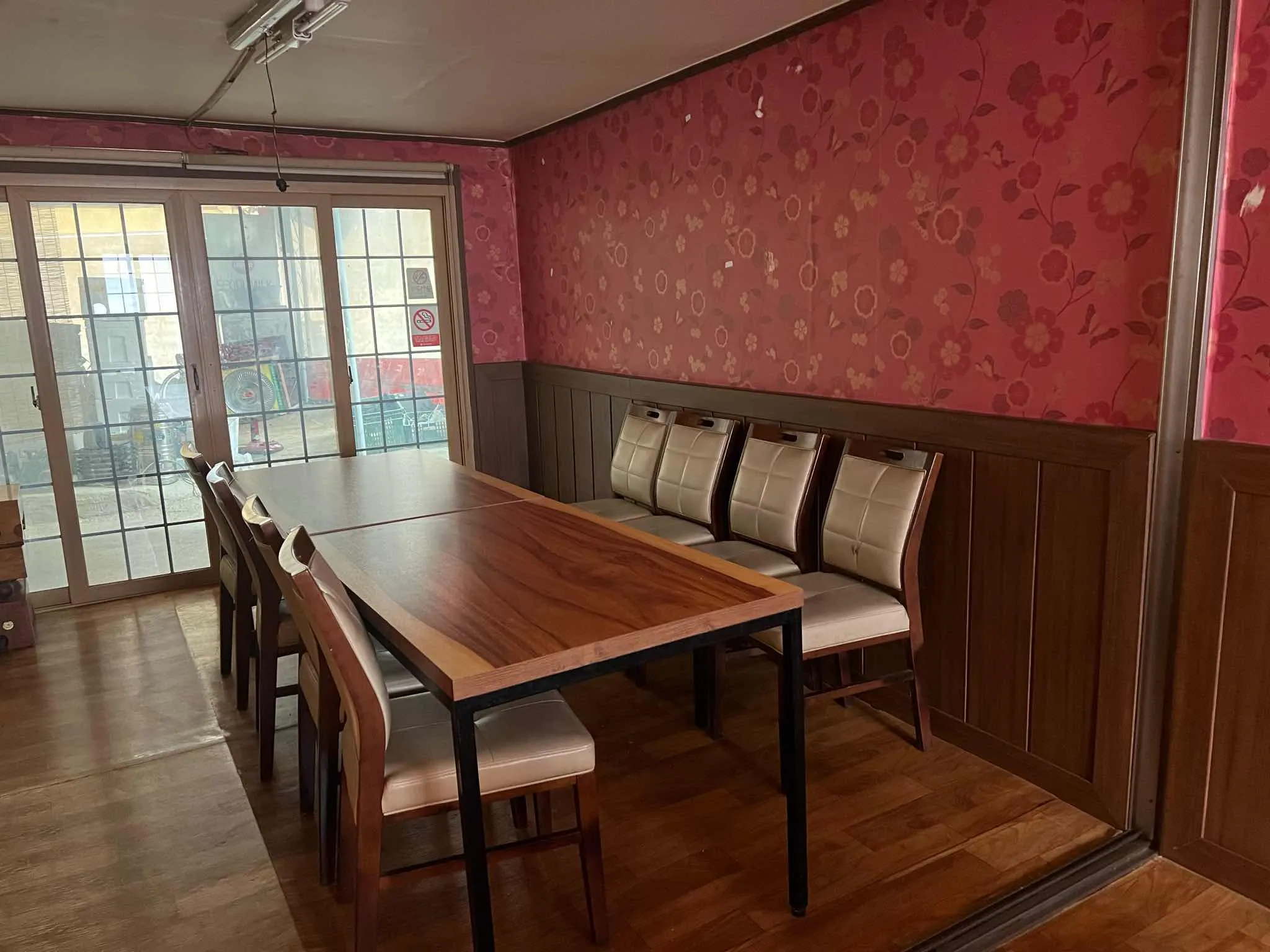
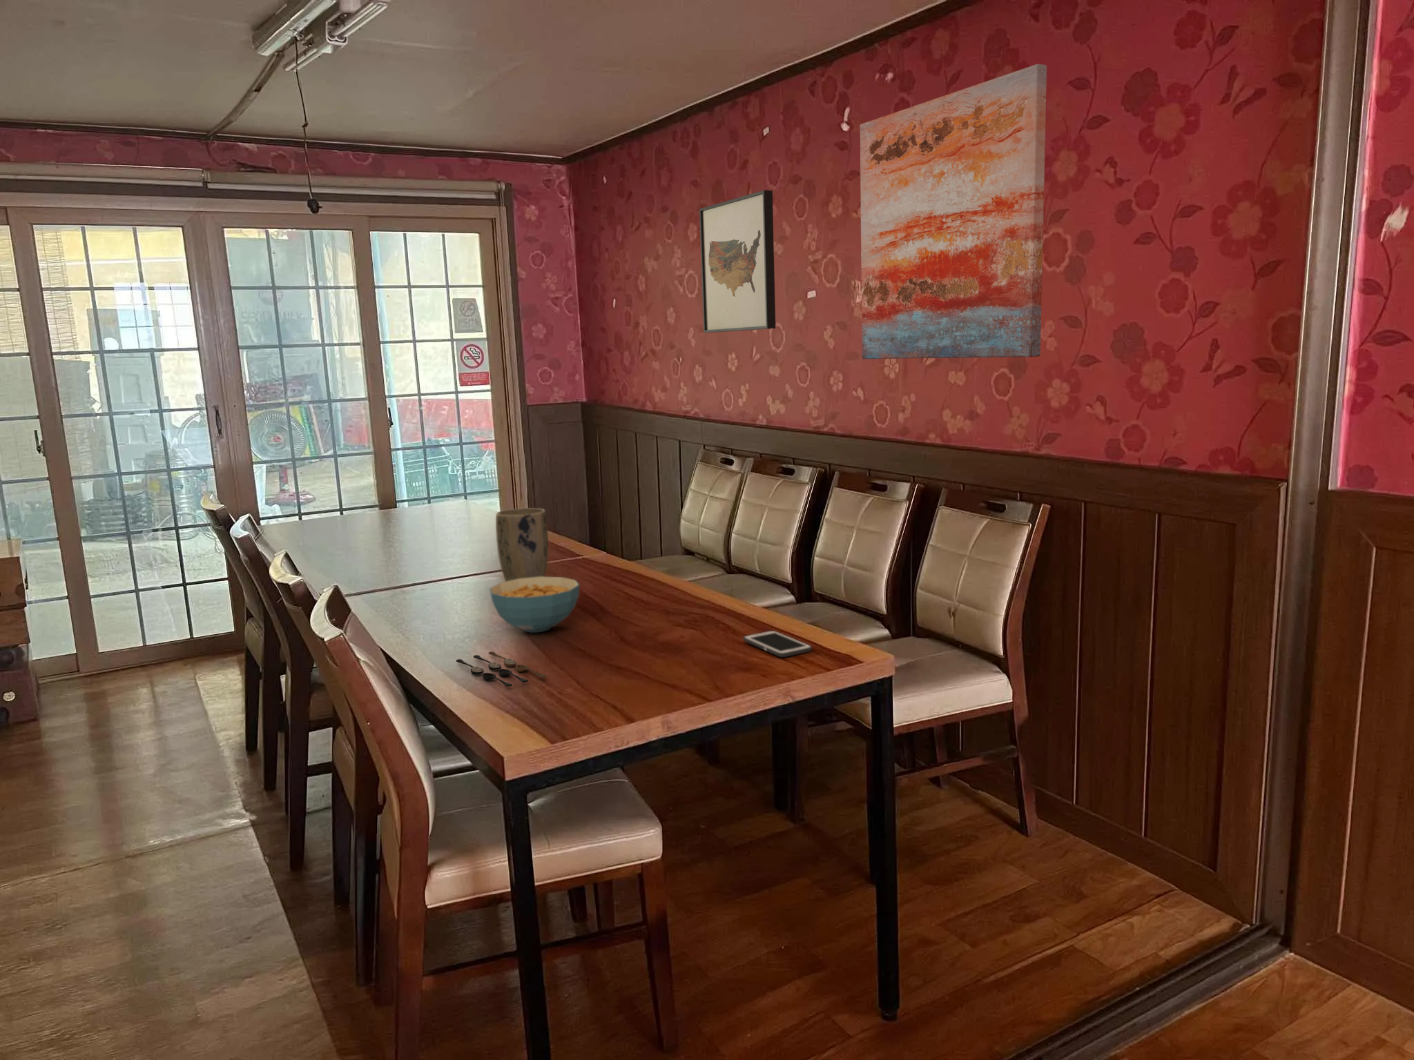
+ wall art [860,63,1048,360]
+ plant pot [495,508,549,581]
+ cereal bowl [489,577,580,632]
+ wall art [699,189,776,333]
+ cell phone [743,630,813,658]
+ spoon [455,650,547,687]
